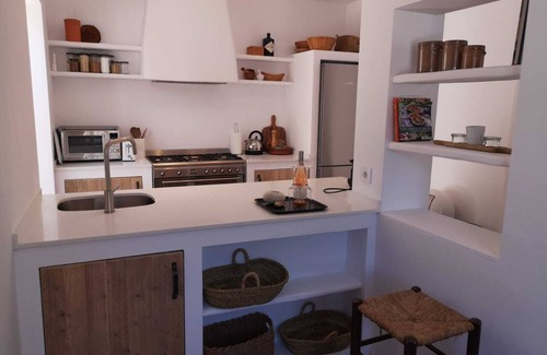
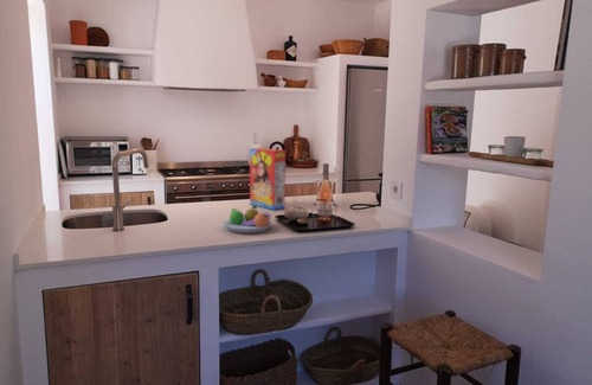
+ fruit bowl [221,205,274,235]
+ cereal box [249,147,287,211]
